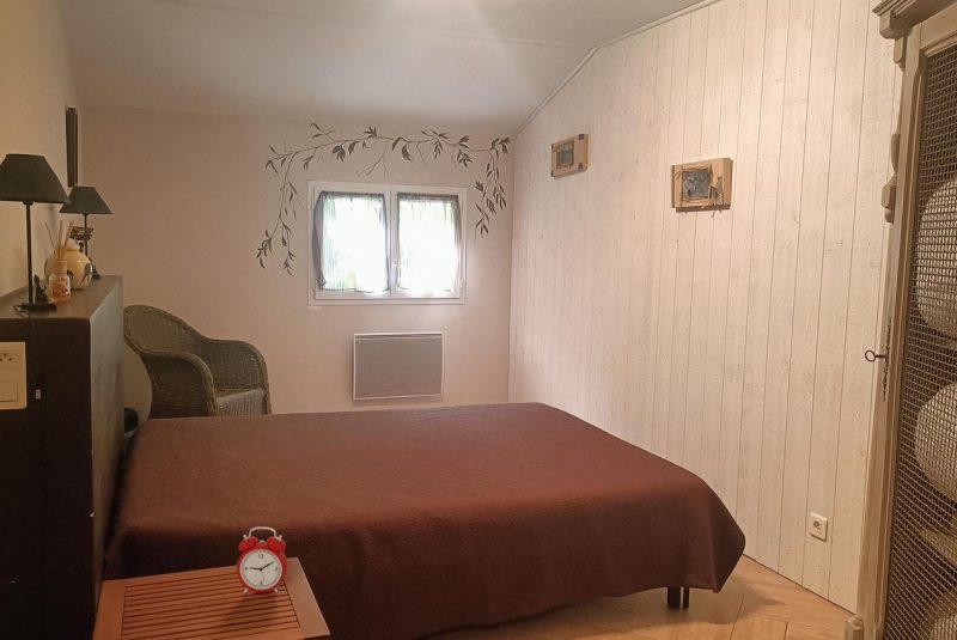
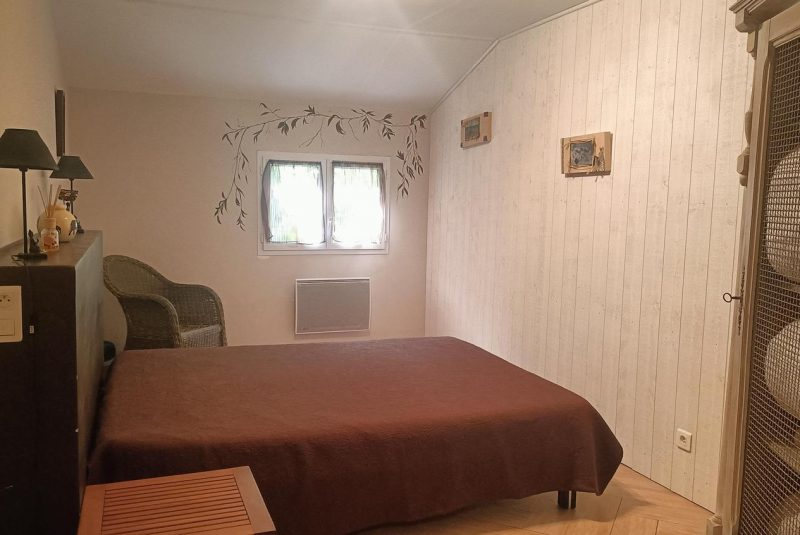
- alarm clock [236,526,288,593]
